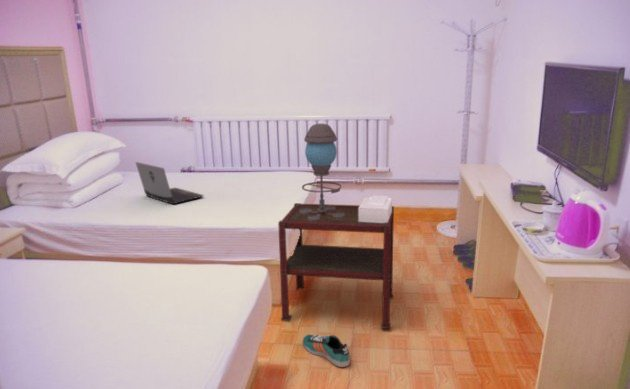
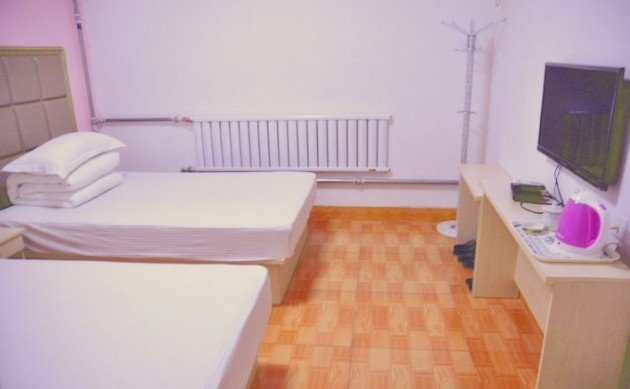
- laptop [134,161,205,205]
- table lamp [300,123,345,221]
- side table [277,202,395,330]
- tissue box [359,194,393,223]
- sneaker [302,334,351,368]
